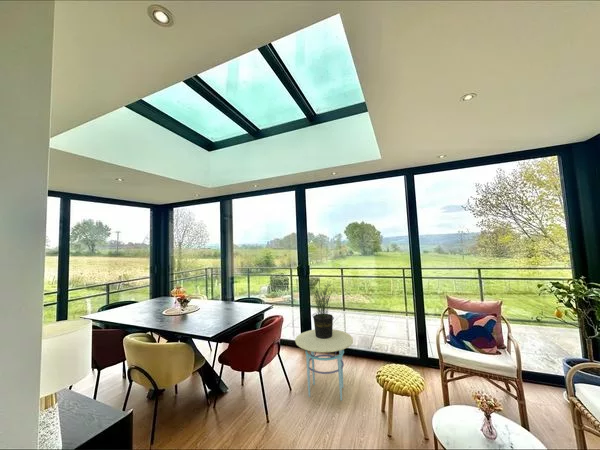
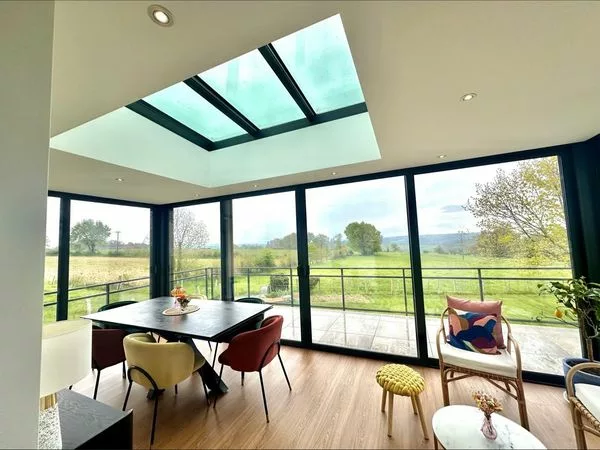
- potted plant [309,278,336,339]
- side table [294,328,354,402]
